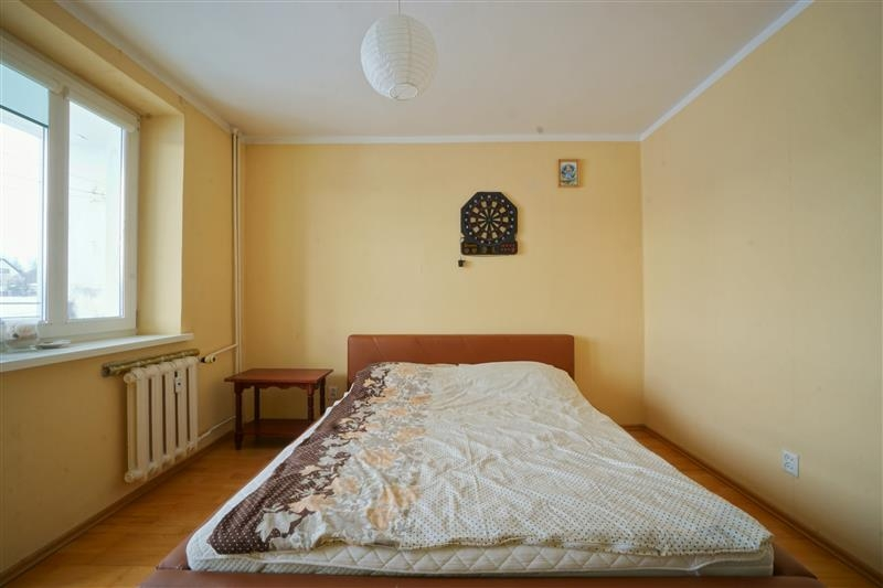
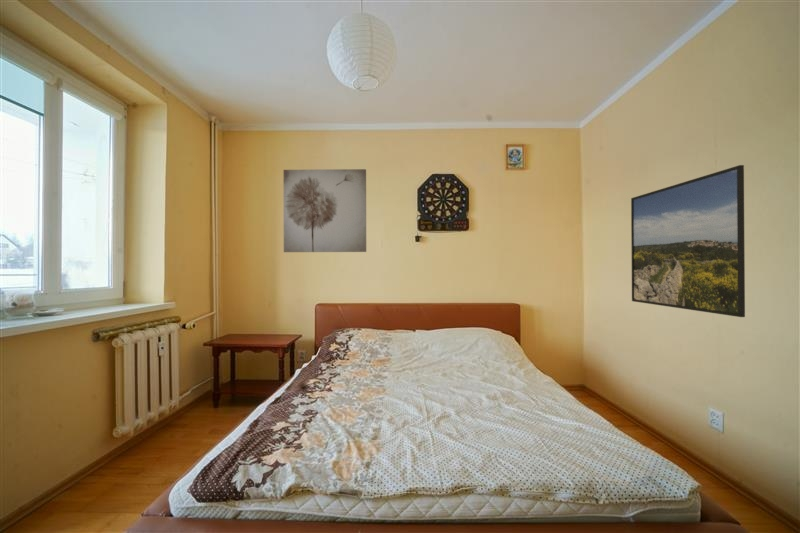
+ wall art [283,168,367,253]
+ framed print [630,164,746,318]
